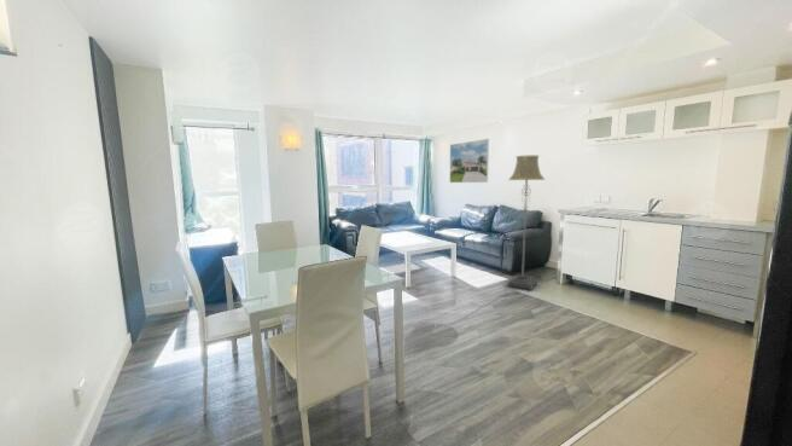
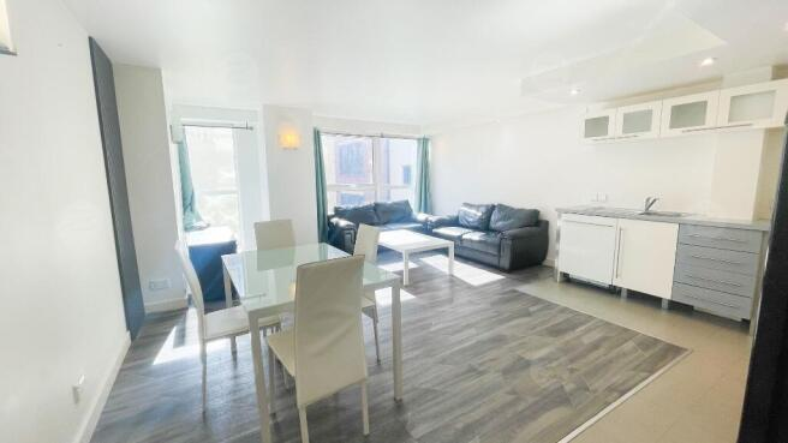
- floor lamp [506,154,546,291]
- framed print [449,138,490,184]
